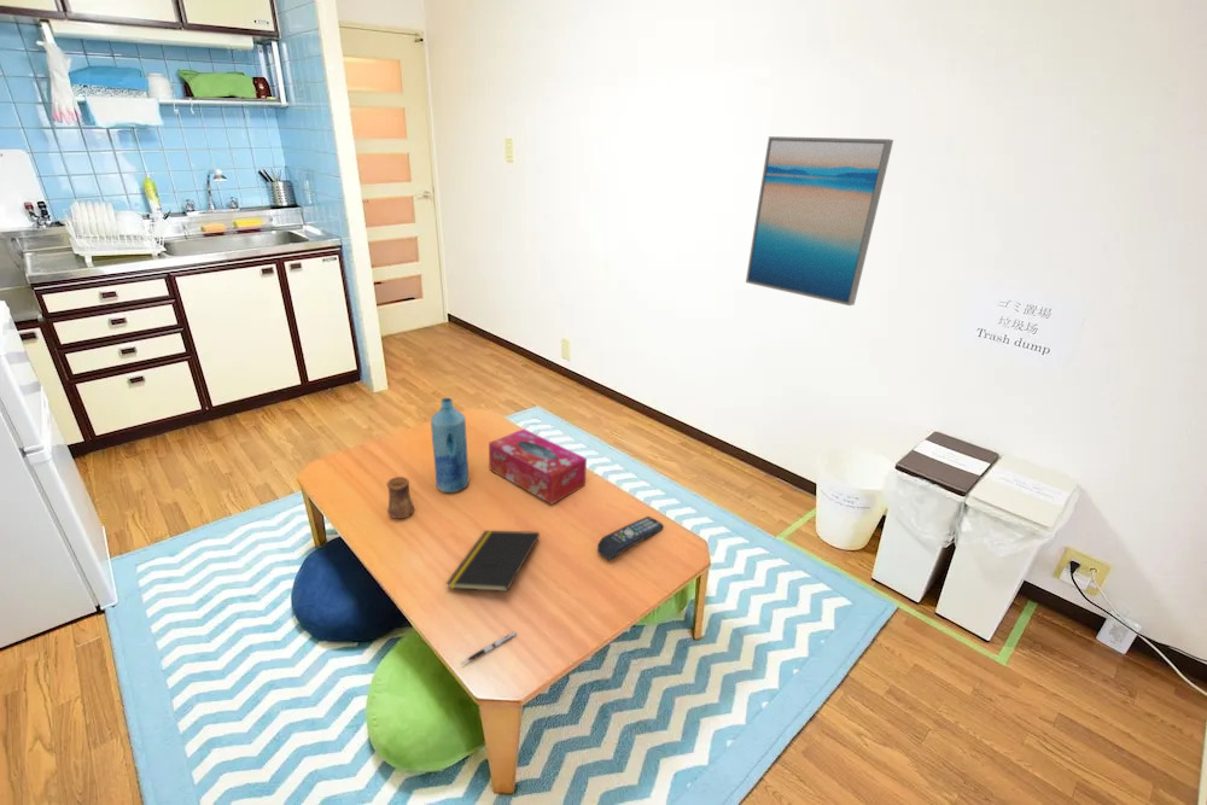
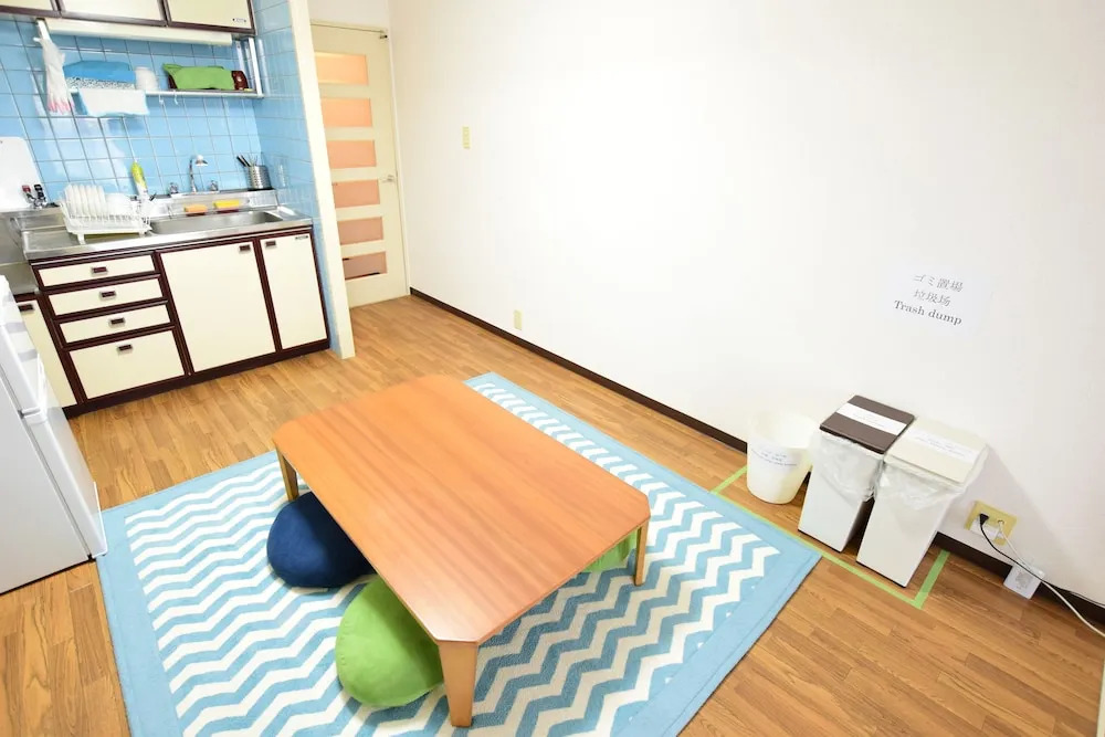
- cup [386,476,415,520]
- remote control [596,515,665,561]
- notepad [445,530,541,593]
- tissue box [488,427,588,506]
- bottle [430,397,470,494]
- pen [460,631,518,665]
- wall art [745,135,894,307]
